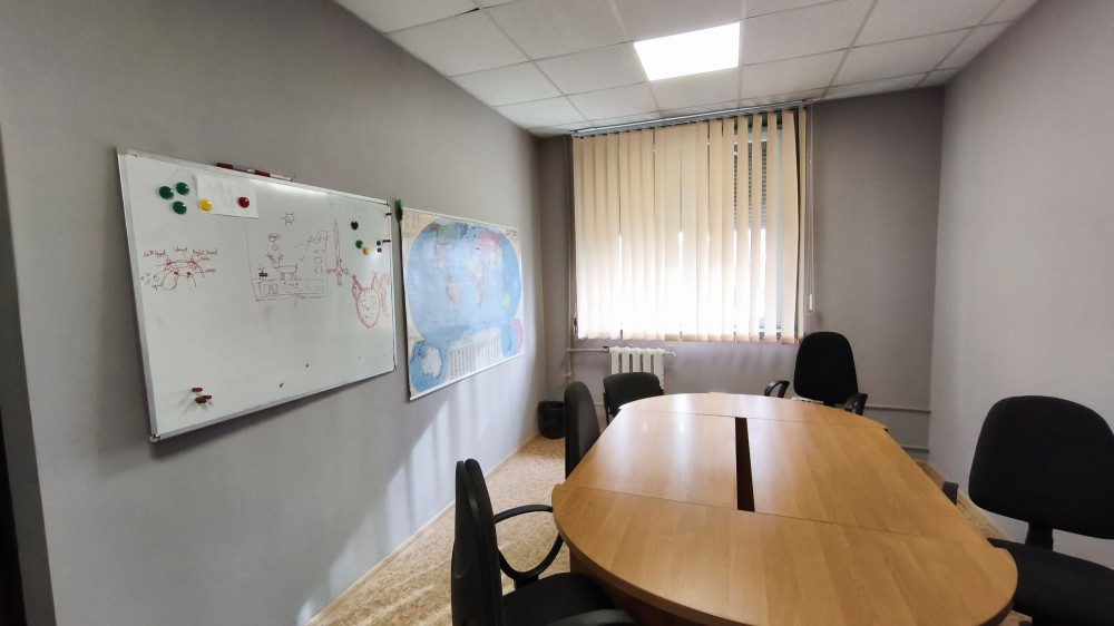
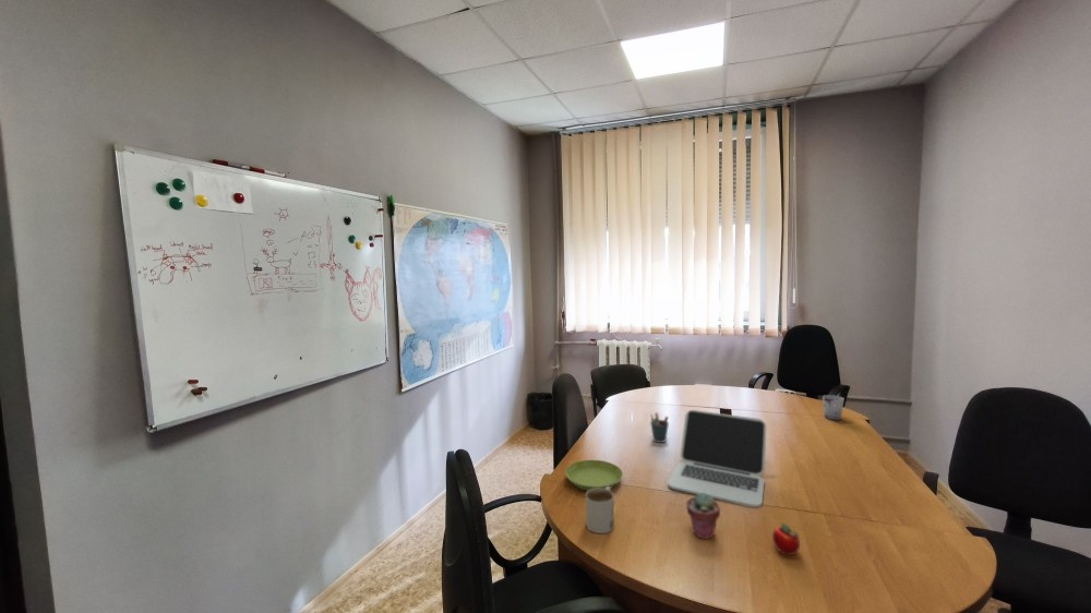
+ laptop [667,409,767,508]
+ cup [822,394,844,421]
+ pen holder [649,412,670,444]
+ mug [585,486,615,534]
+ potted succulent [685,492,721,540]
+ saucer [564,459,624,491]
+ apple [771,521,801,556]
